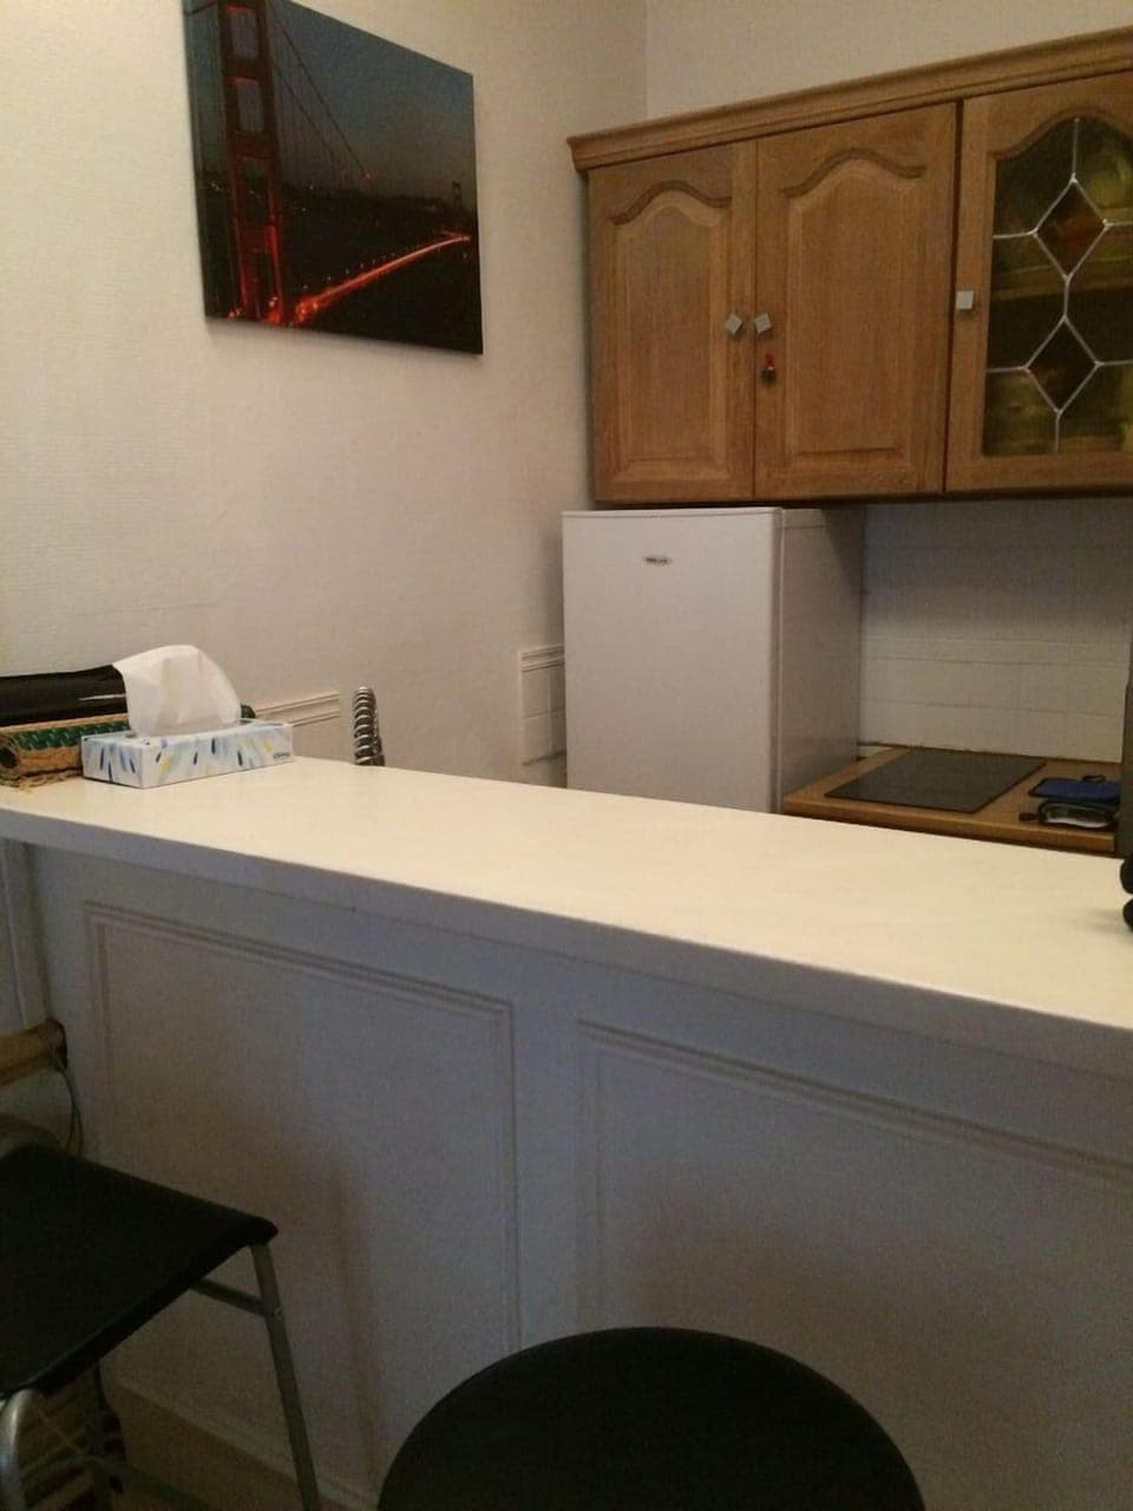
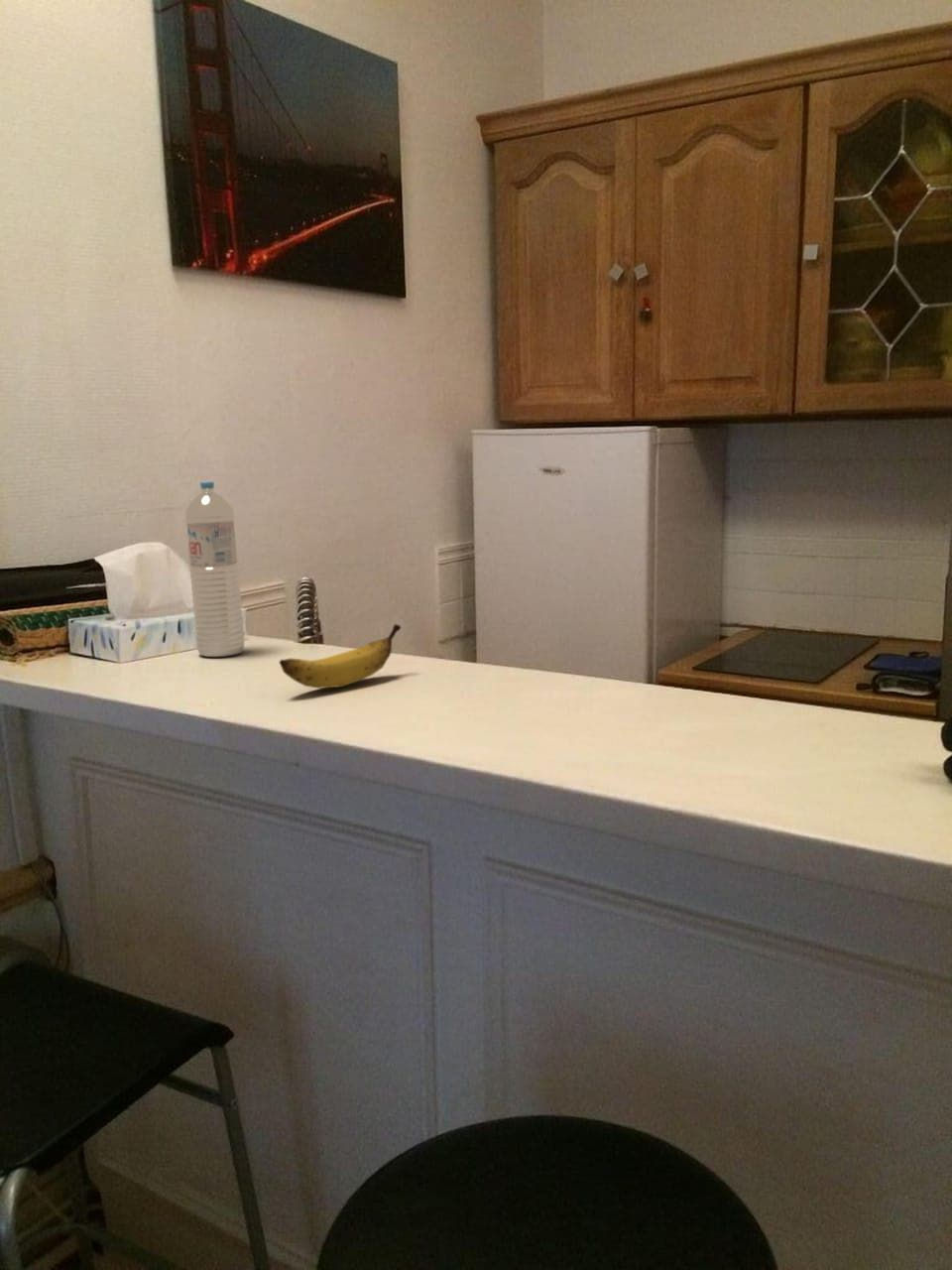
+ water bottle [184,480,245,658]
+ banana [278,623,402,690]
